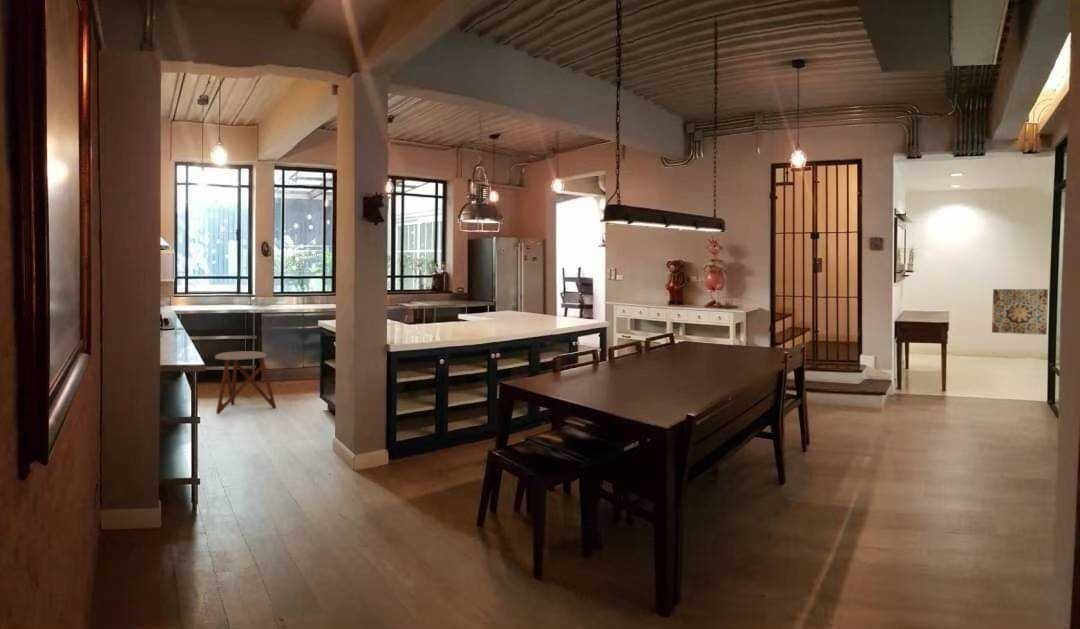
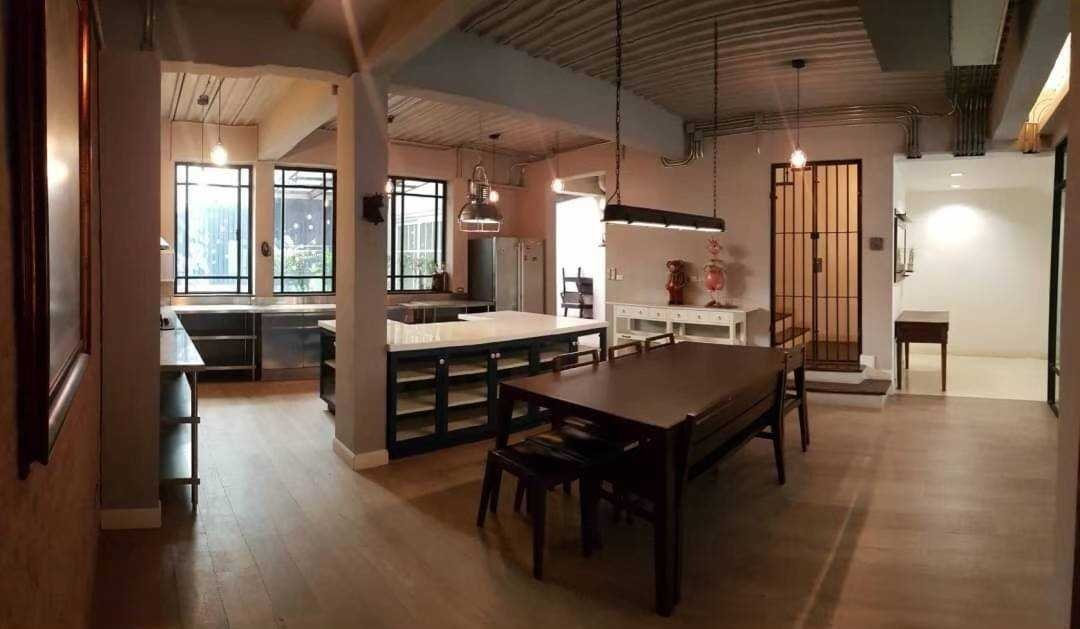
- stool [214,350,277,415]
- wall art [991,288,1049,336]
